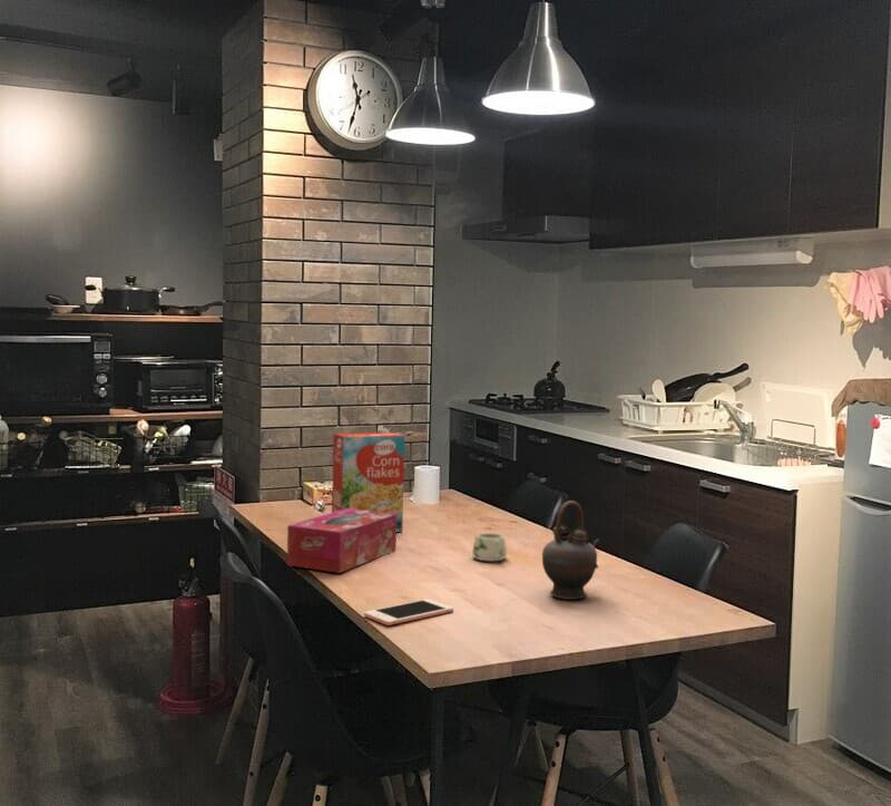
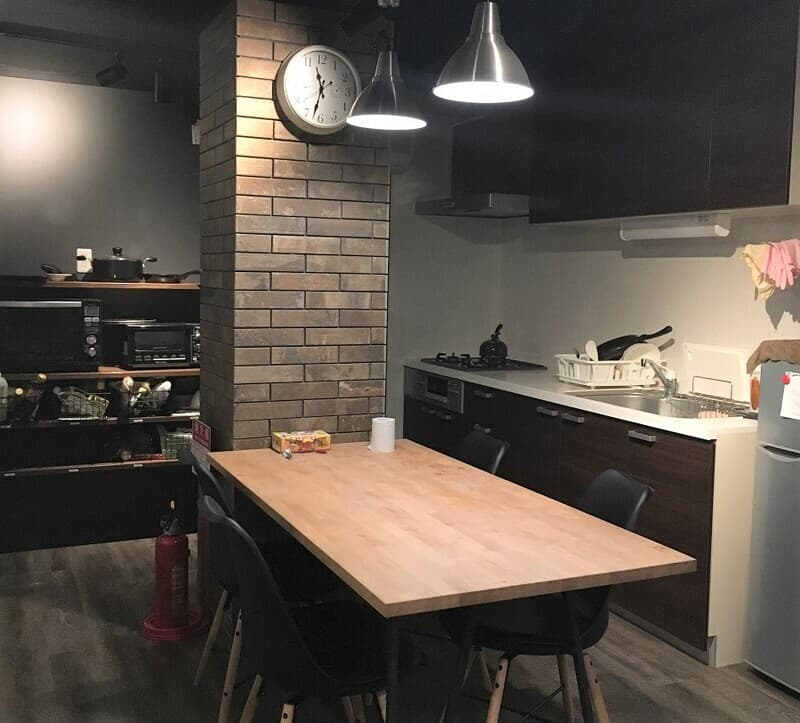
- mug [471,532,508,562]
- cell phone [363,598,454,627]
- cereal box [331,431,405,533]
- teapot [541,499,600,601]
- tissue box [286,508,398,574]
